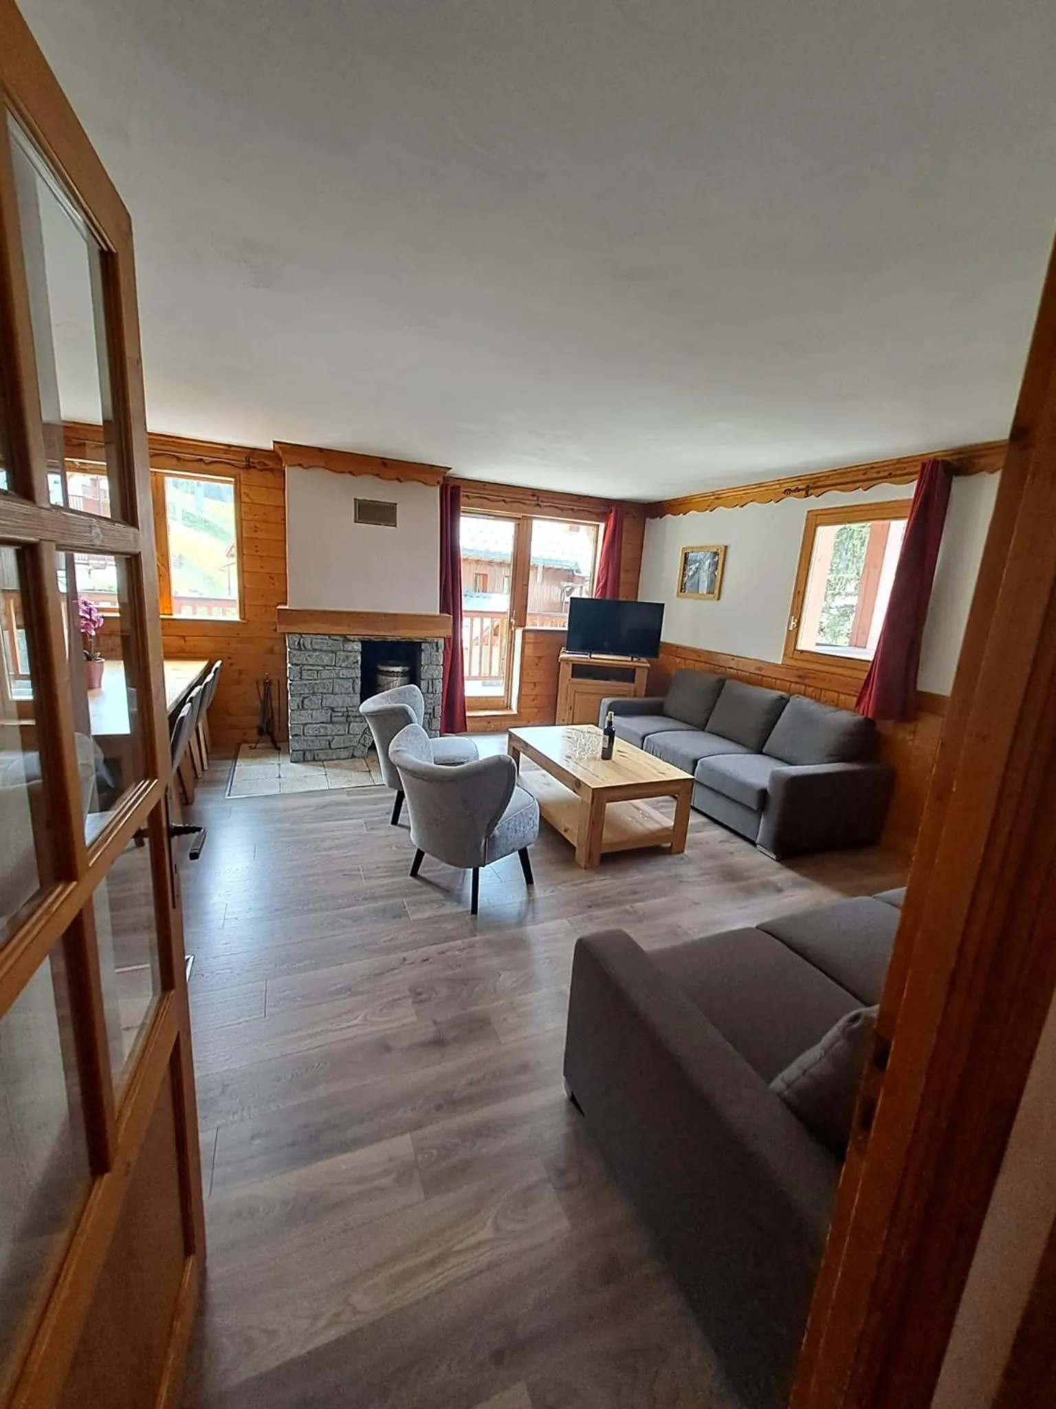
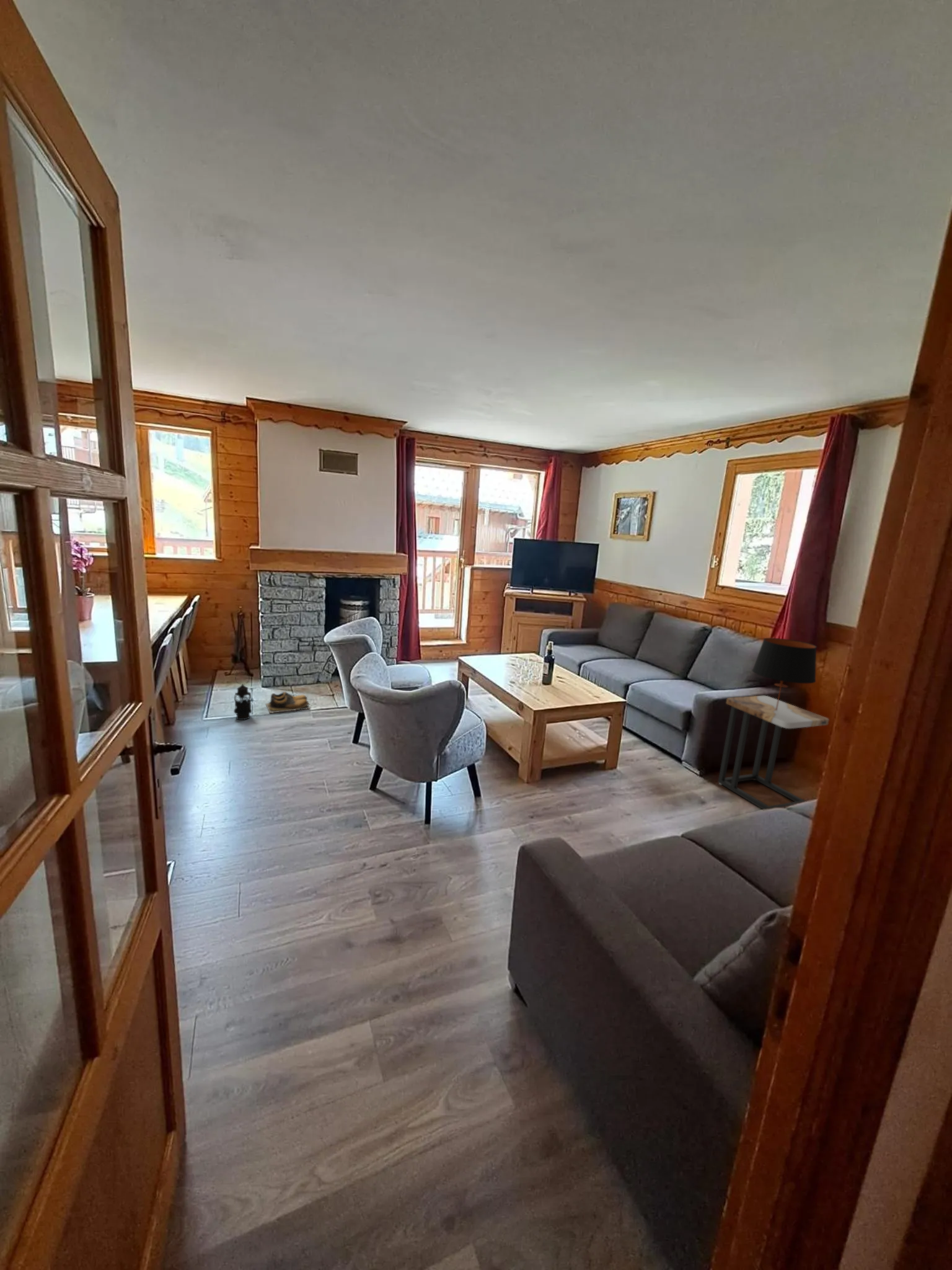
+ table lamp [752,637,818,710]
+ lantern [233,672,252,721]
+ shoes [265,691,311,714]
+ side table [717,695,830,810]
